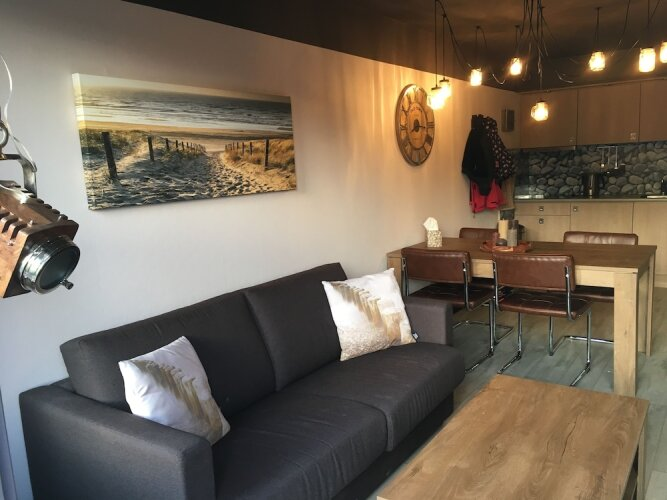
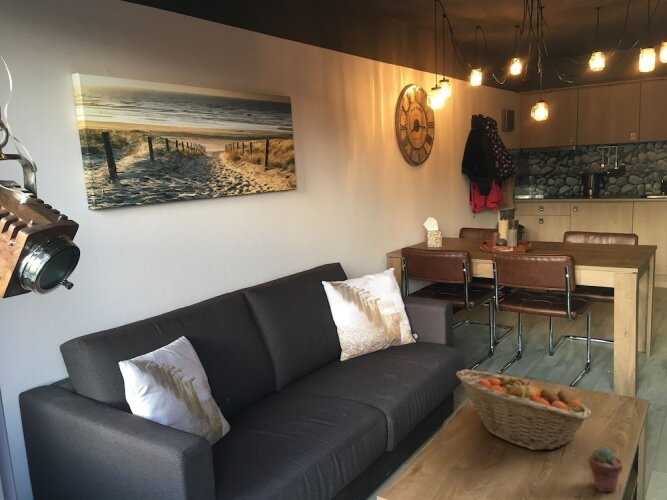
+ potted succulent [588,446,624,493]
+ fruit basket [455,368,593,451]
